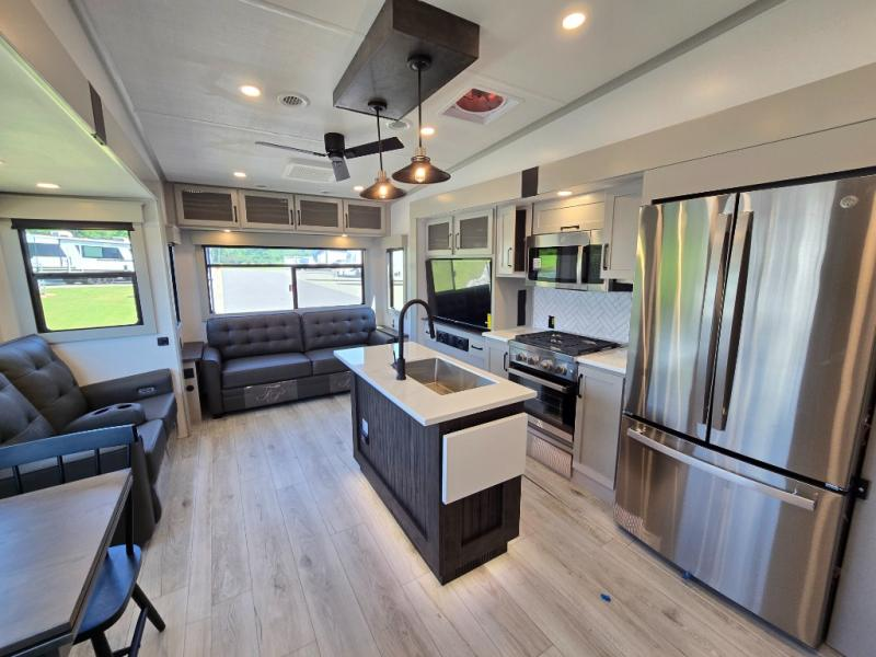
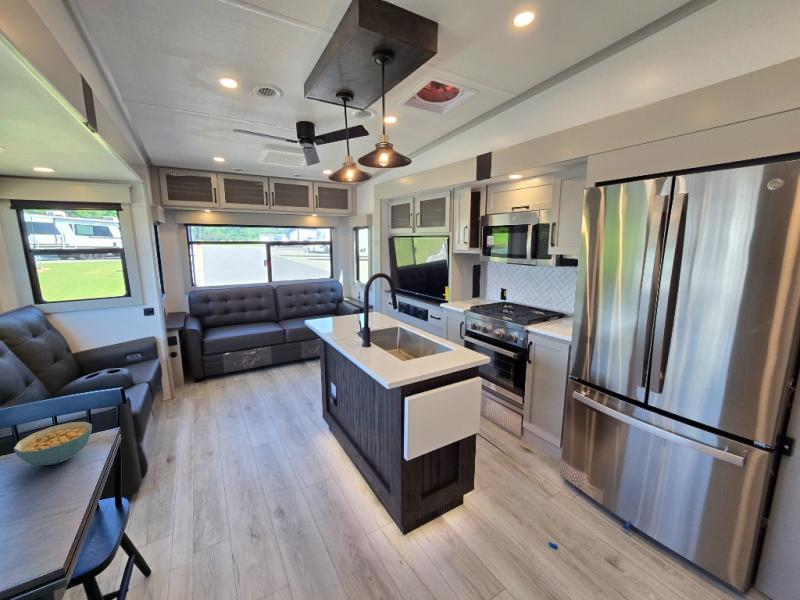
+ cereal bowl [13,421,93,466]
